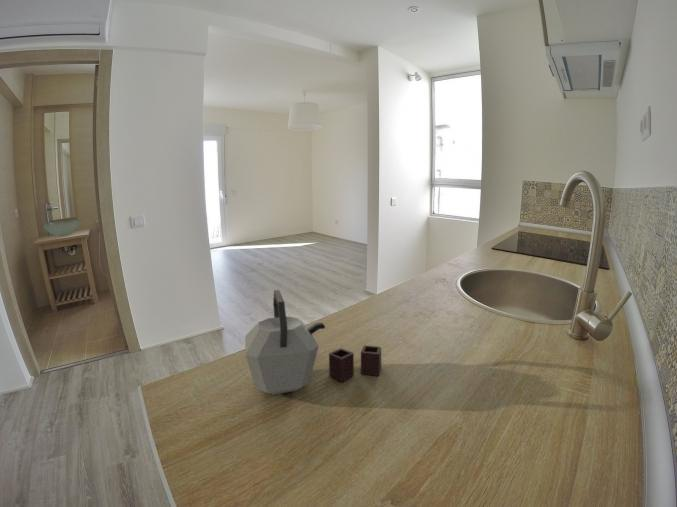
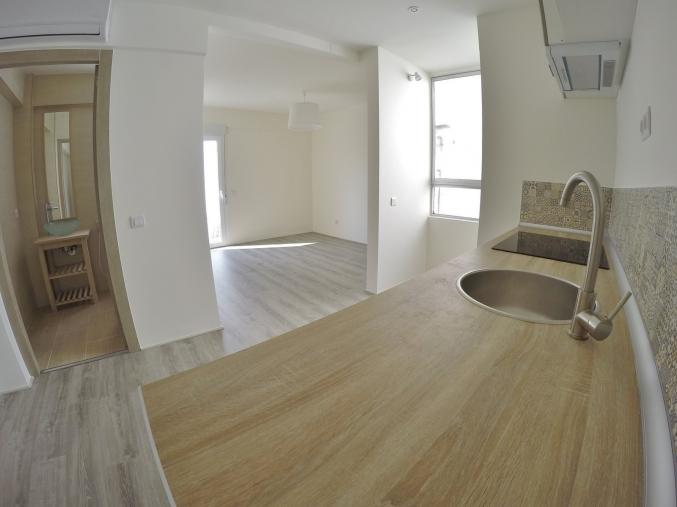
- kettle [244,289,382,396]
